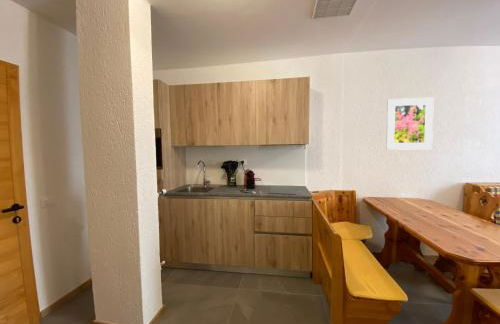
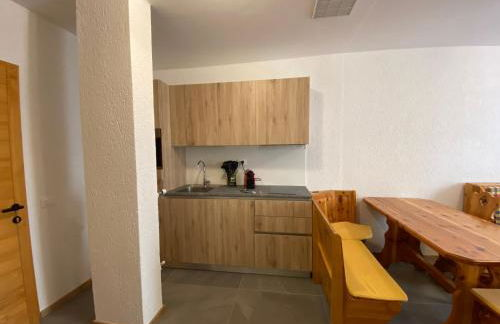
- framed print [385,96,435,151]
